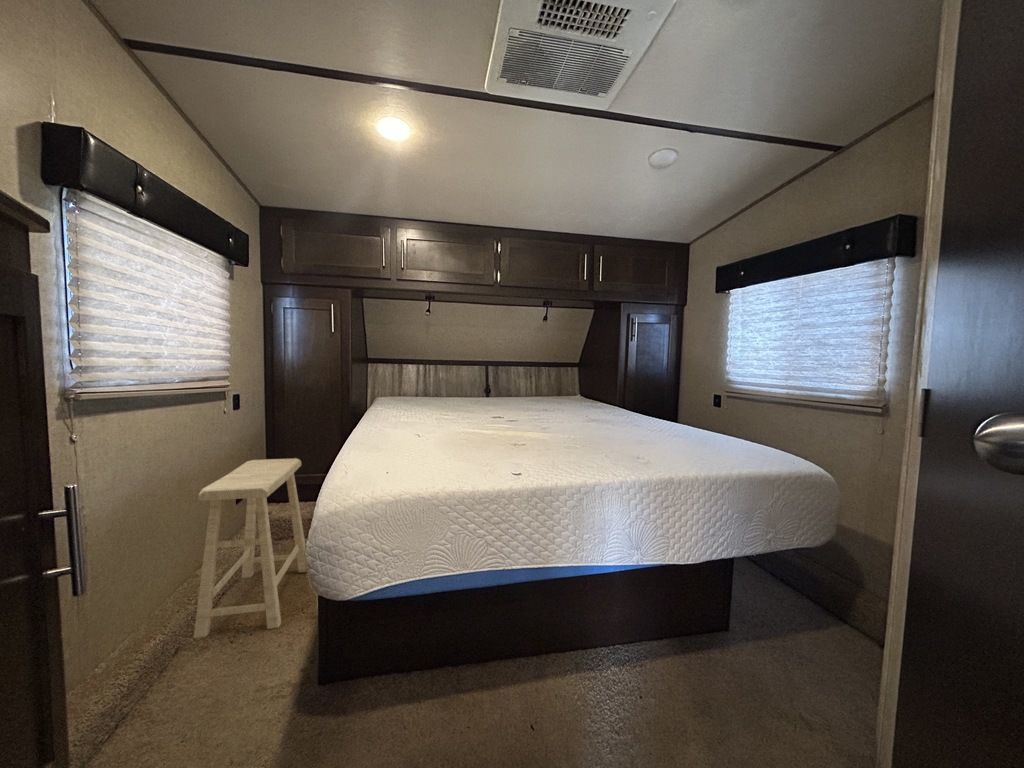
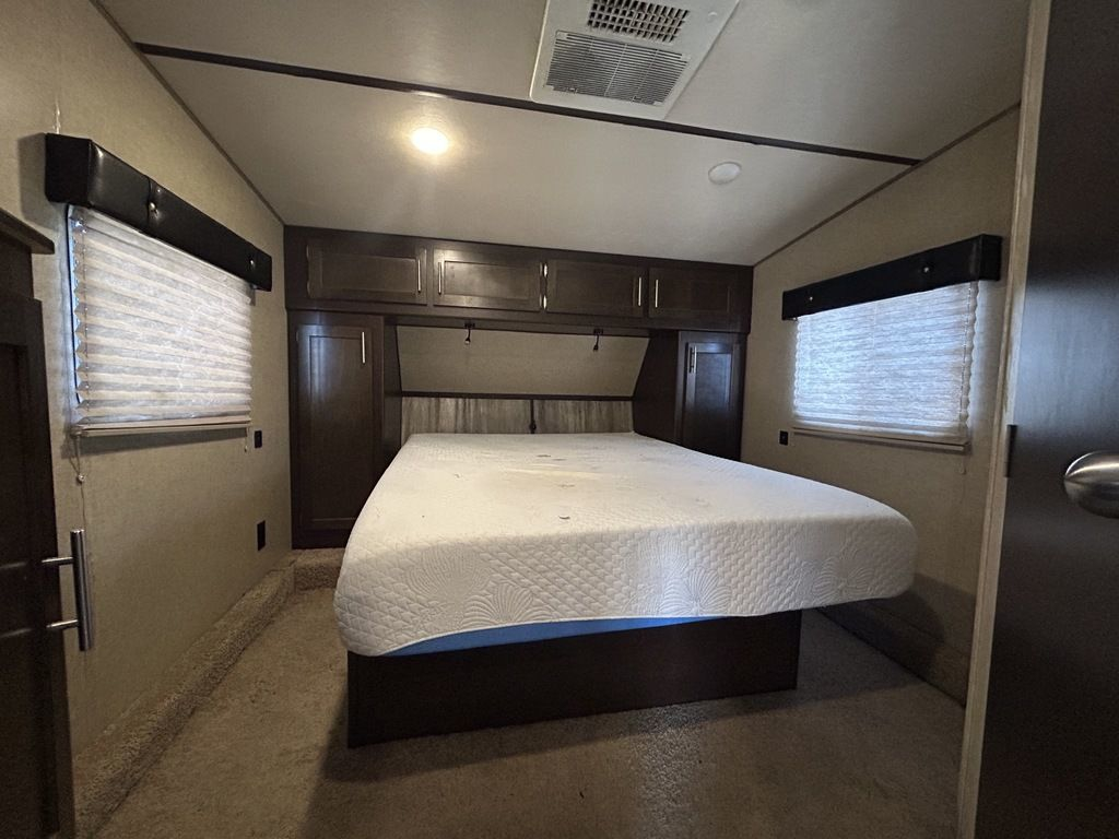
- stool [193,457,308,639]
